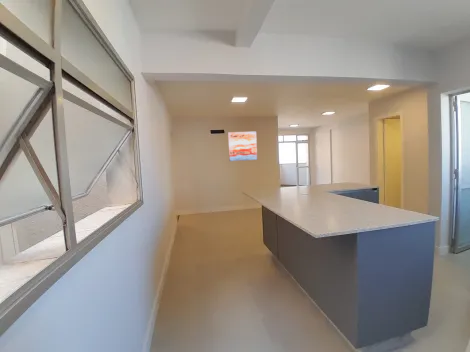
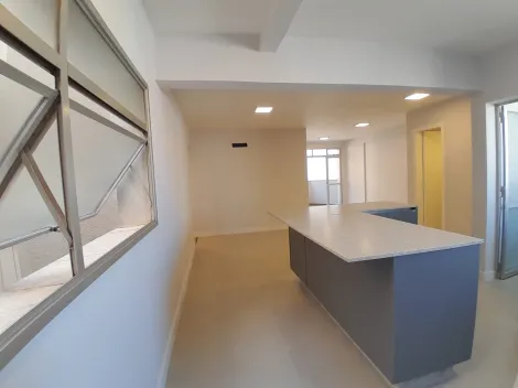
- wall art [227,131,258,162]
